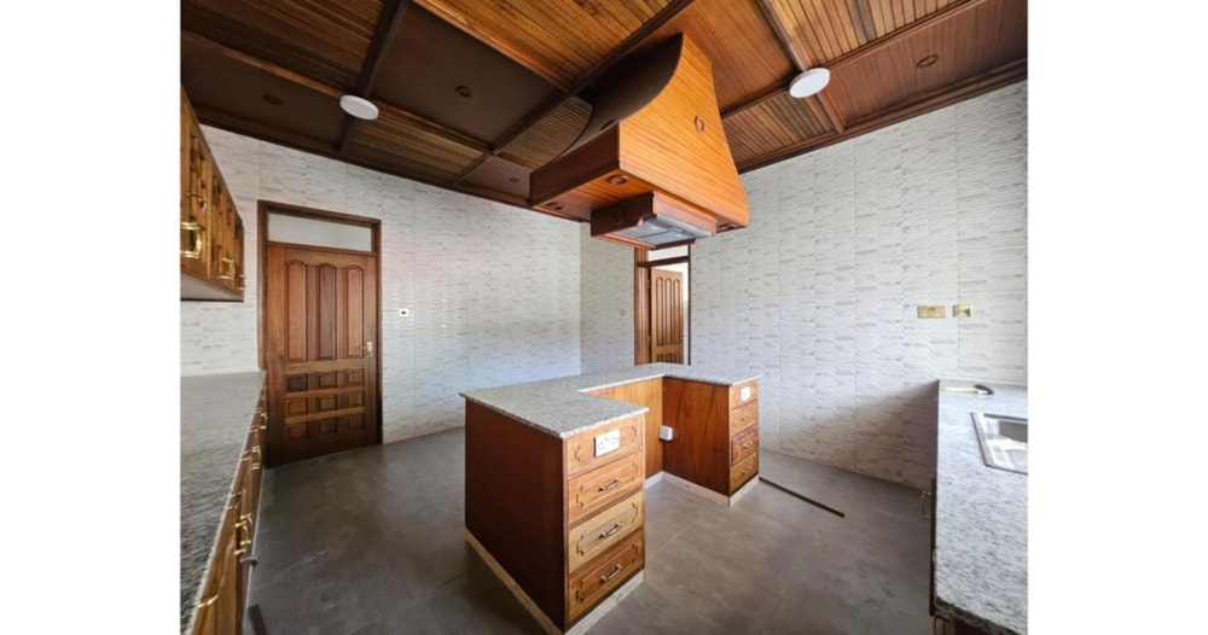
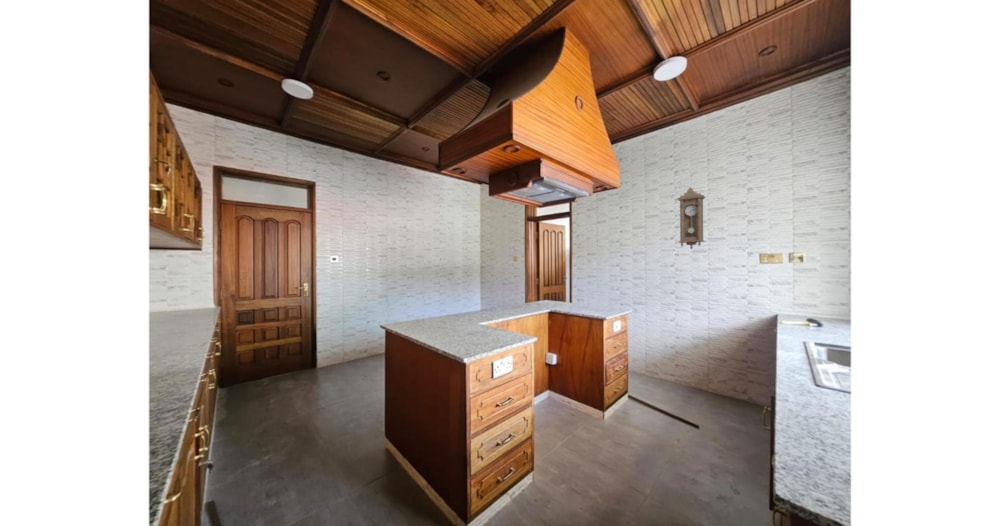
+ pendulum clock [676,186,706,250]
